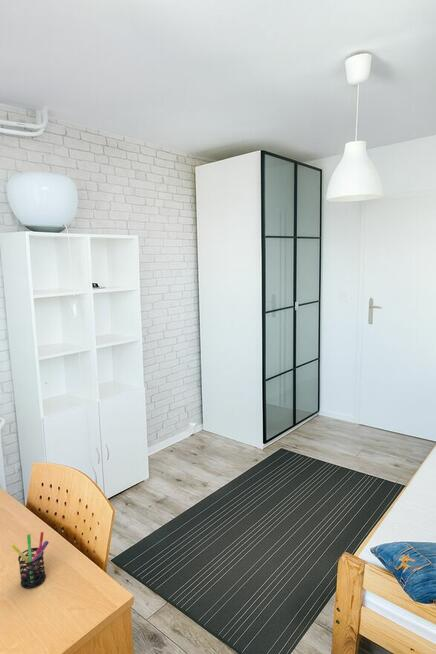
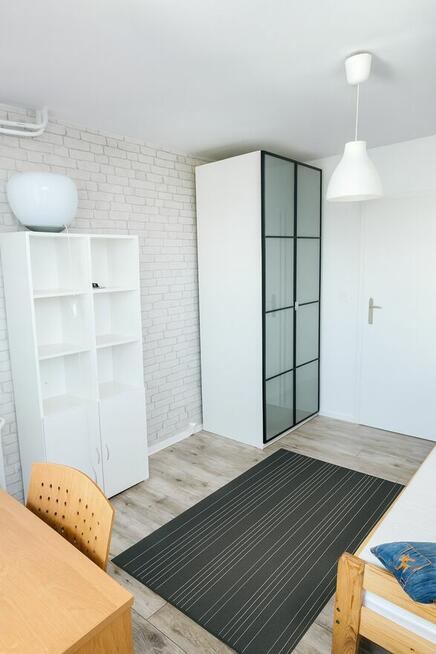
- pen holder [10,531,50,589]
